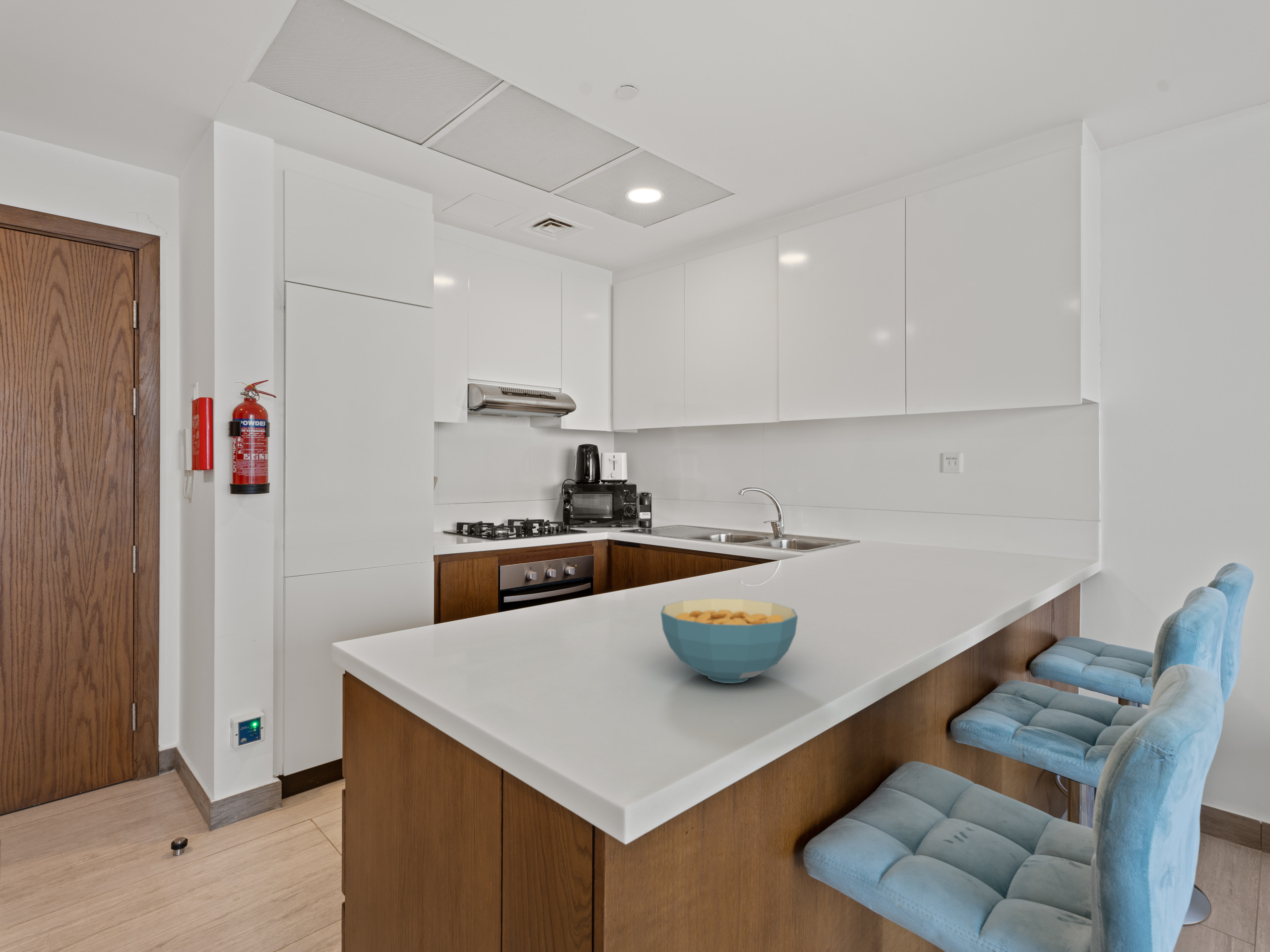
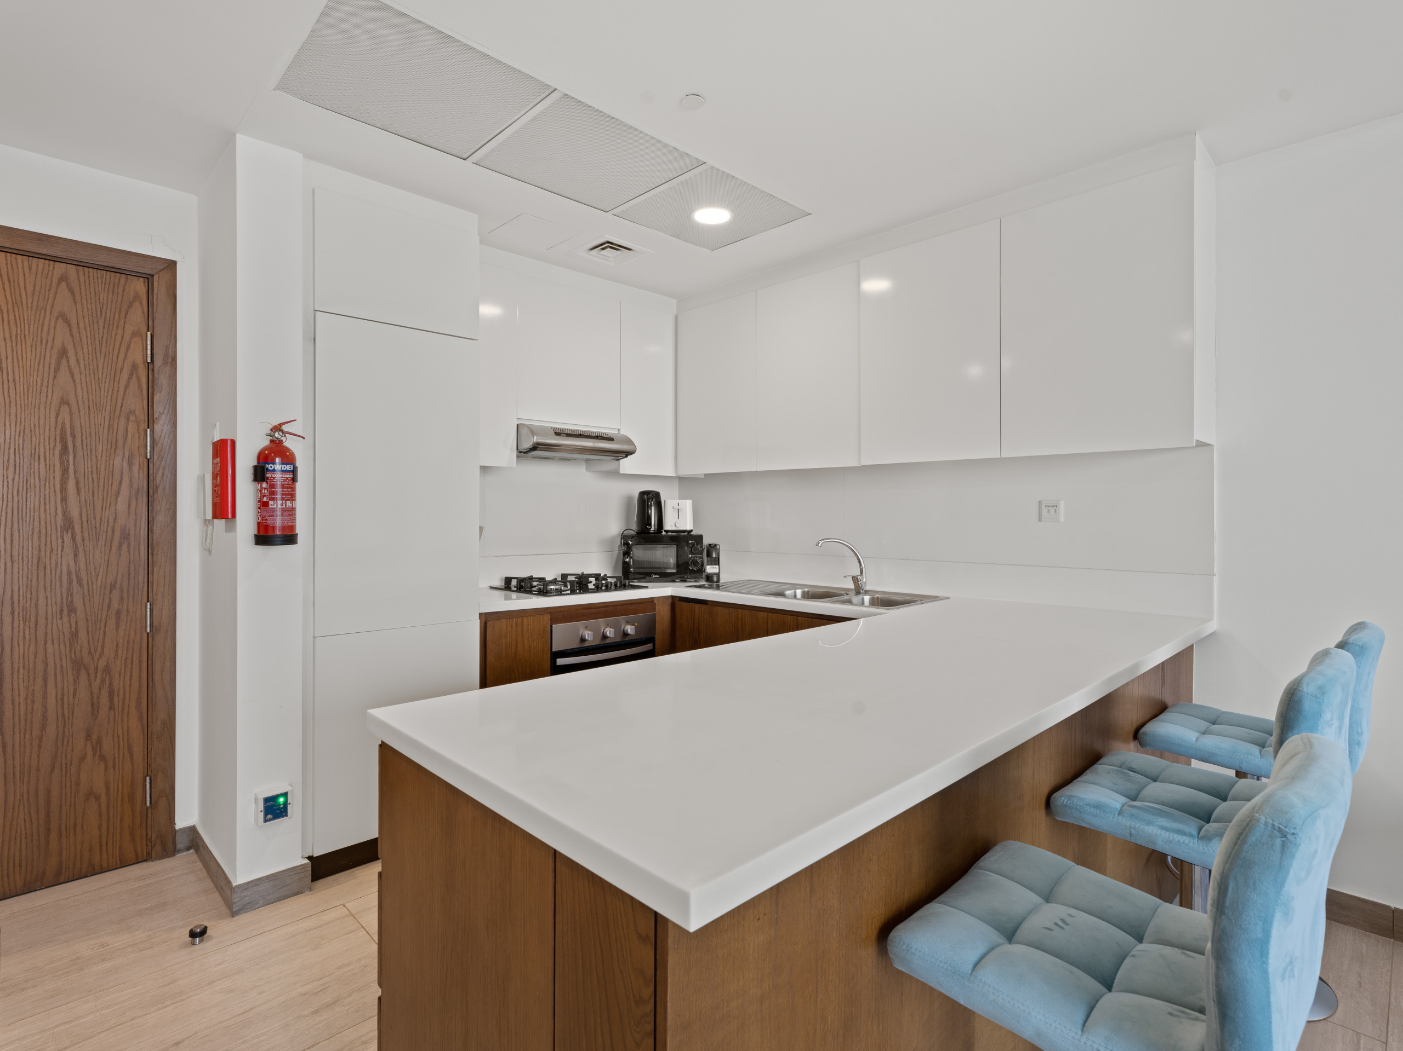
- cereal bowl [660,598,798,684]
